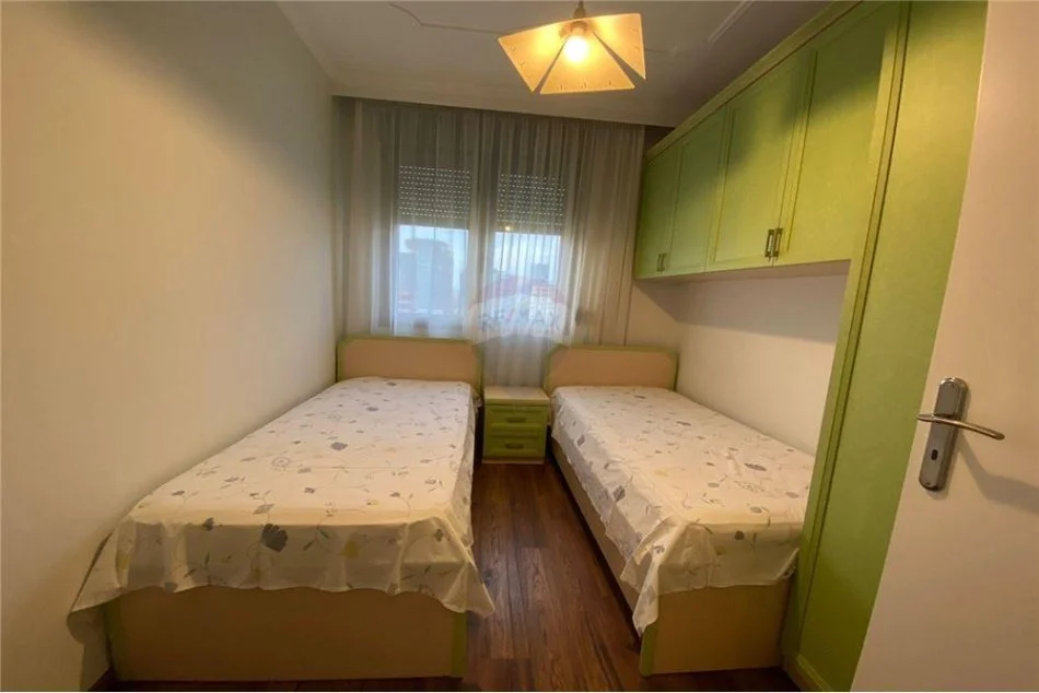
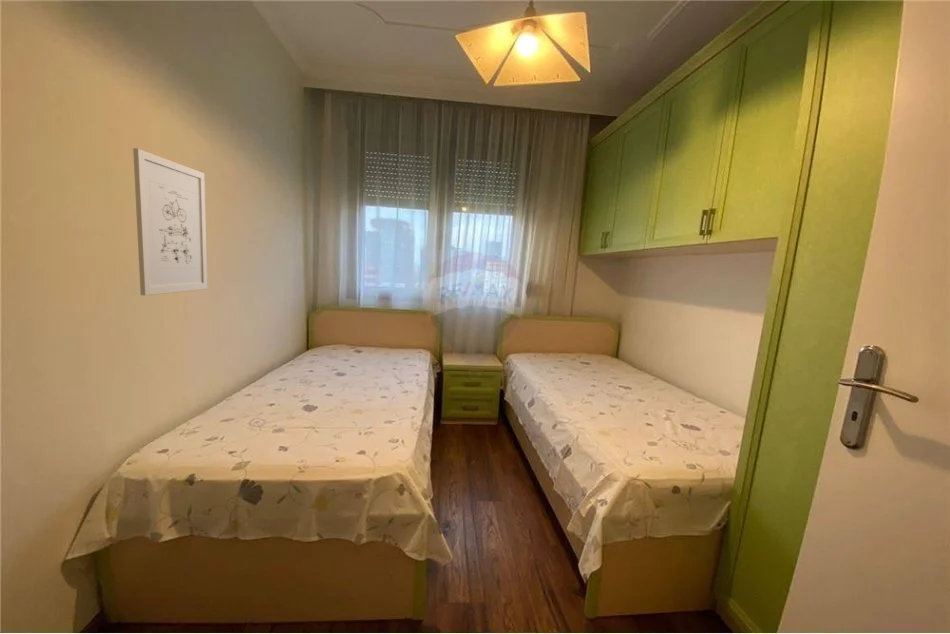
+ wall art [132,147,208,296]
